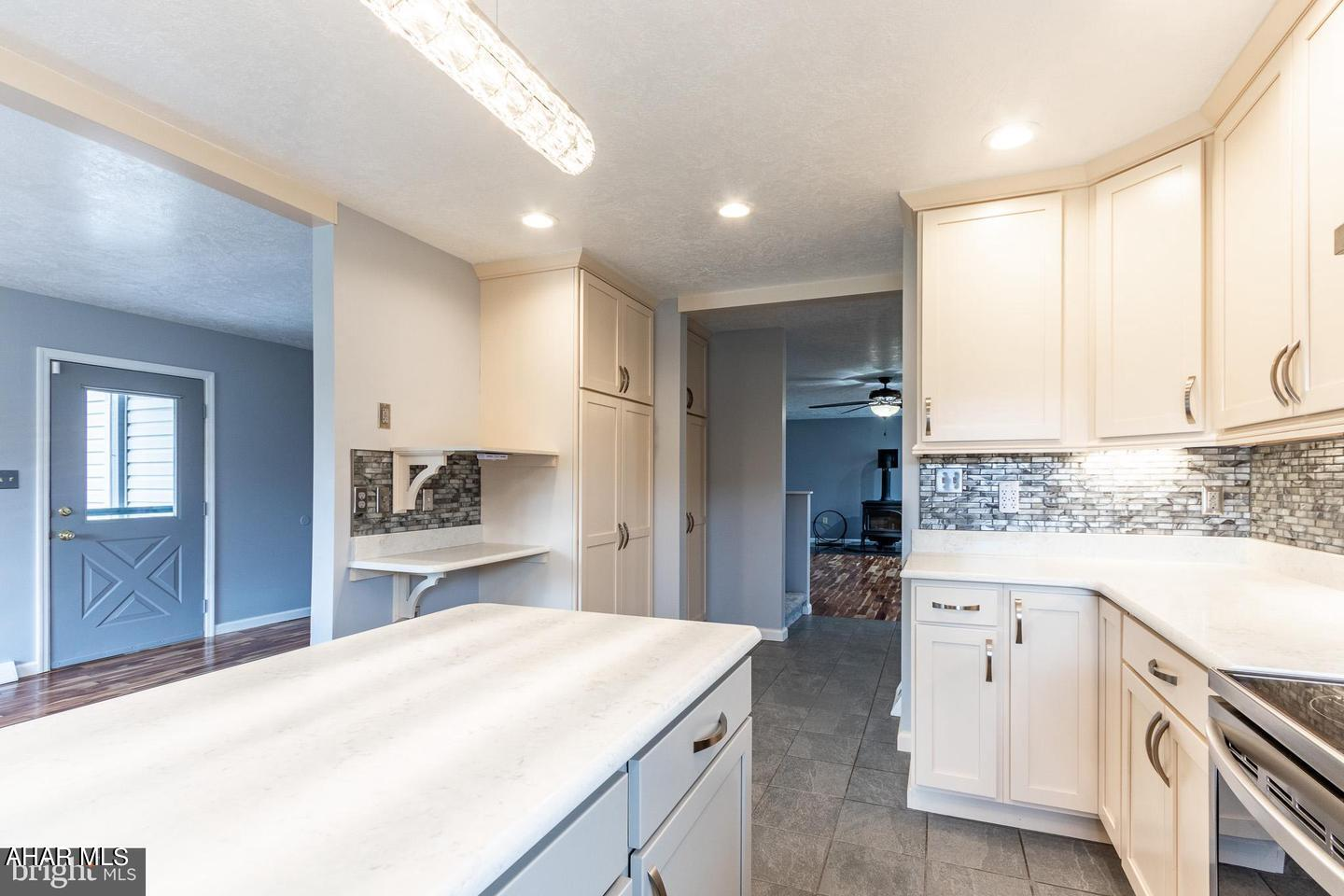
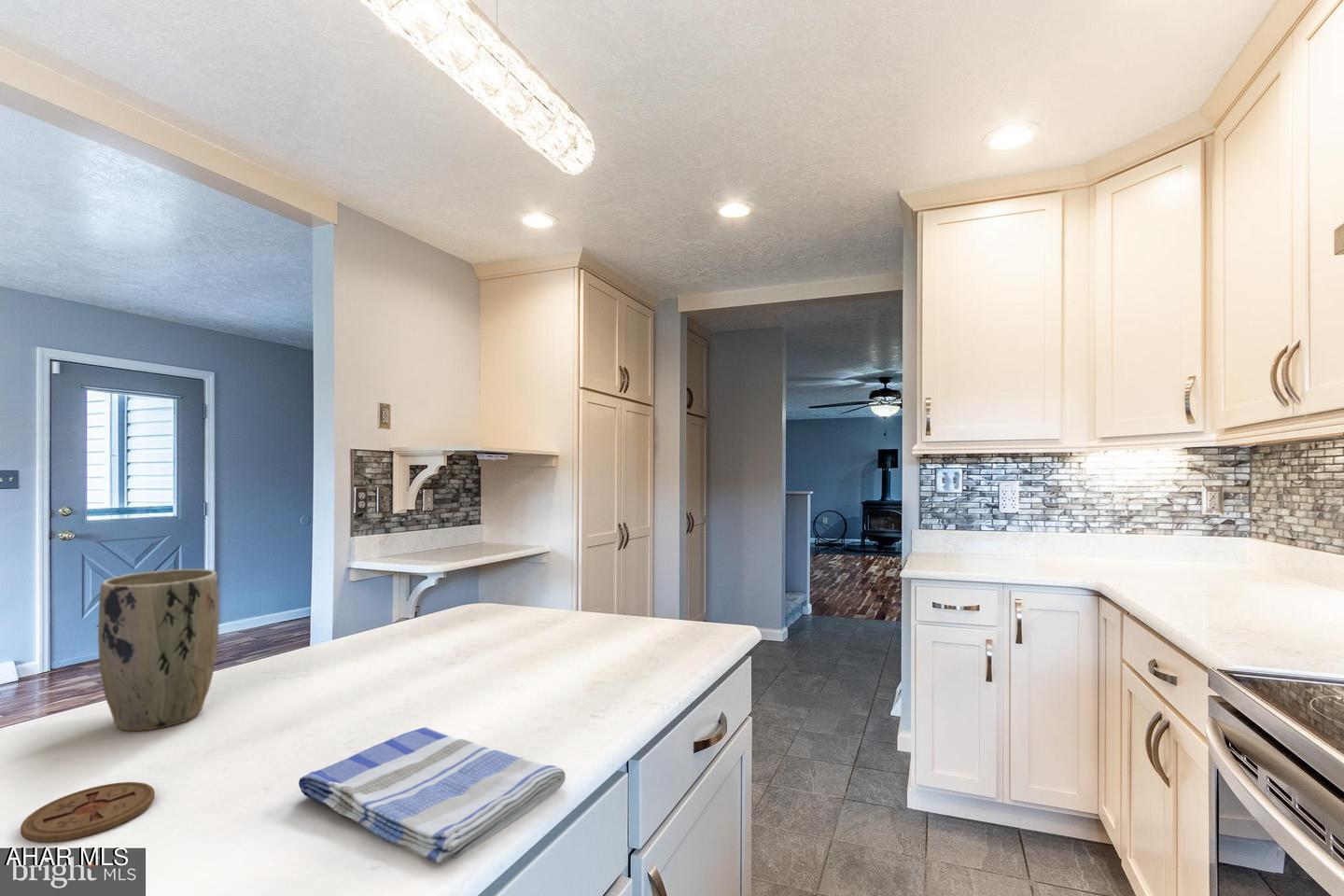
+ plant pot [97,568,220,732]
+ coaster [20,781,156,844]
+ dish towel [298,726,567,864]
